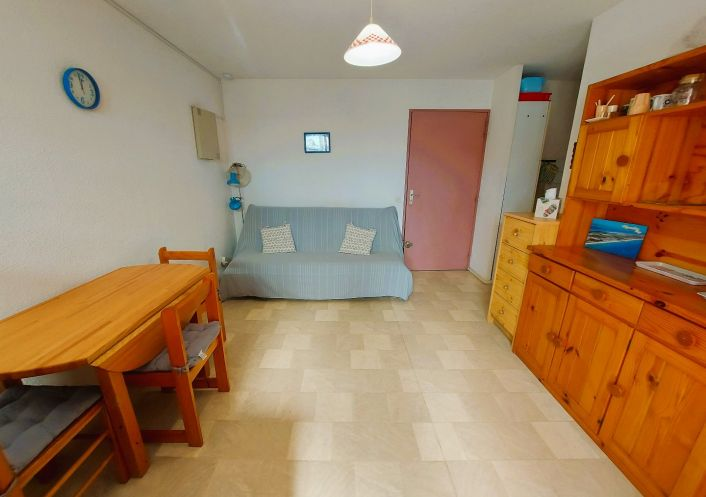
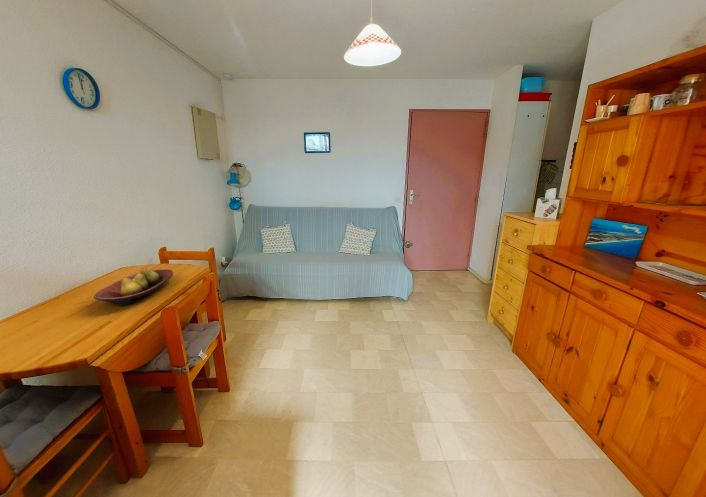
+ fruit bowl [93,268,174,306]
